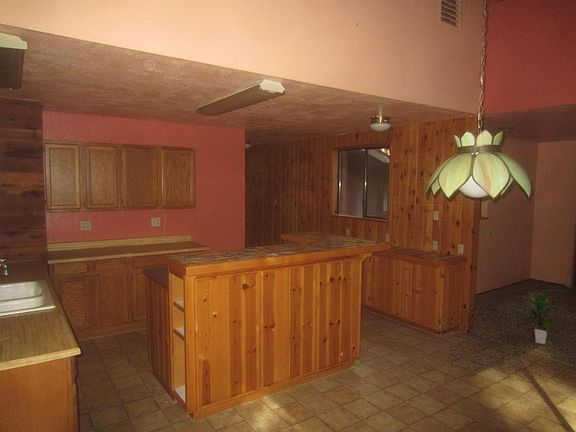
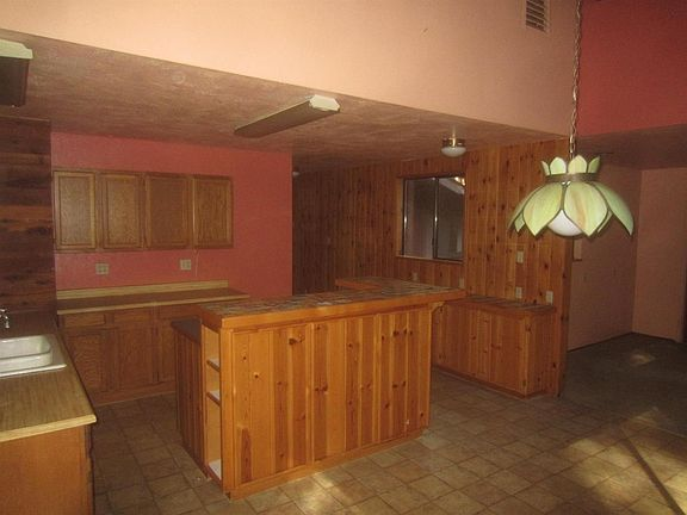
- indoor plant [515,291,566,345]
